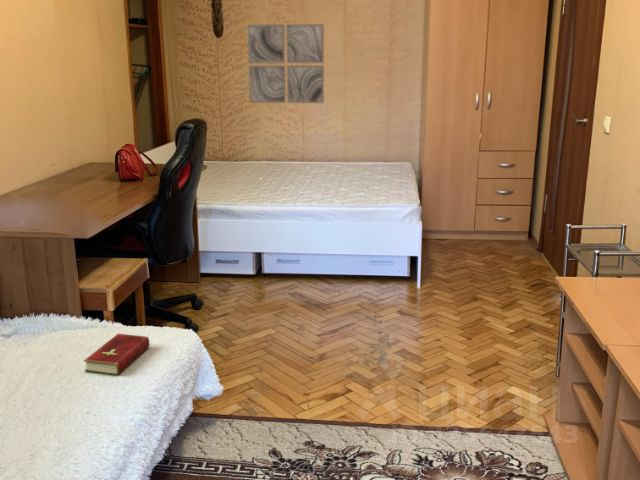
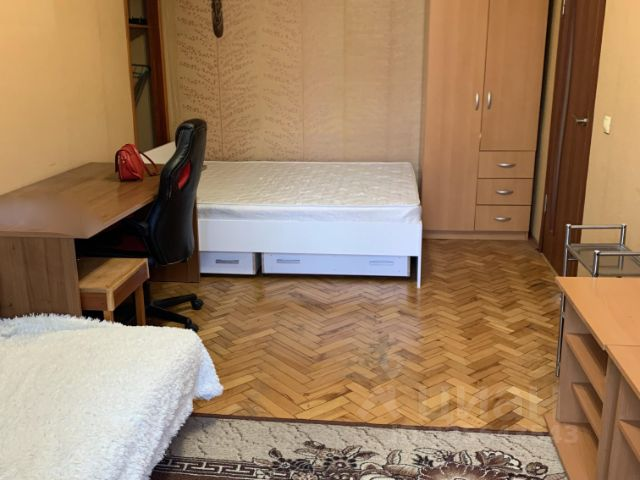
- wall art [246,23,325,104]
- hardcover book [83,333,150,376]
